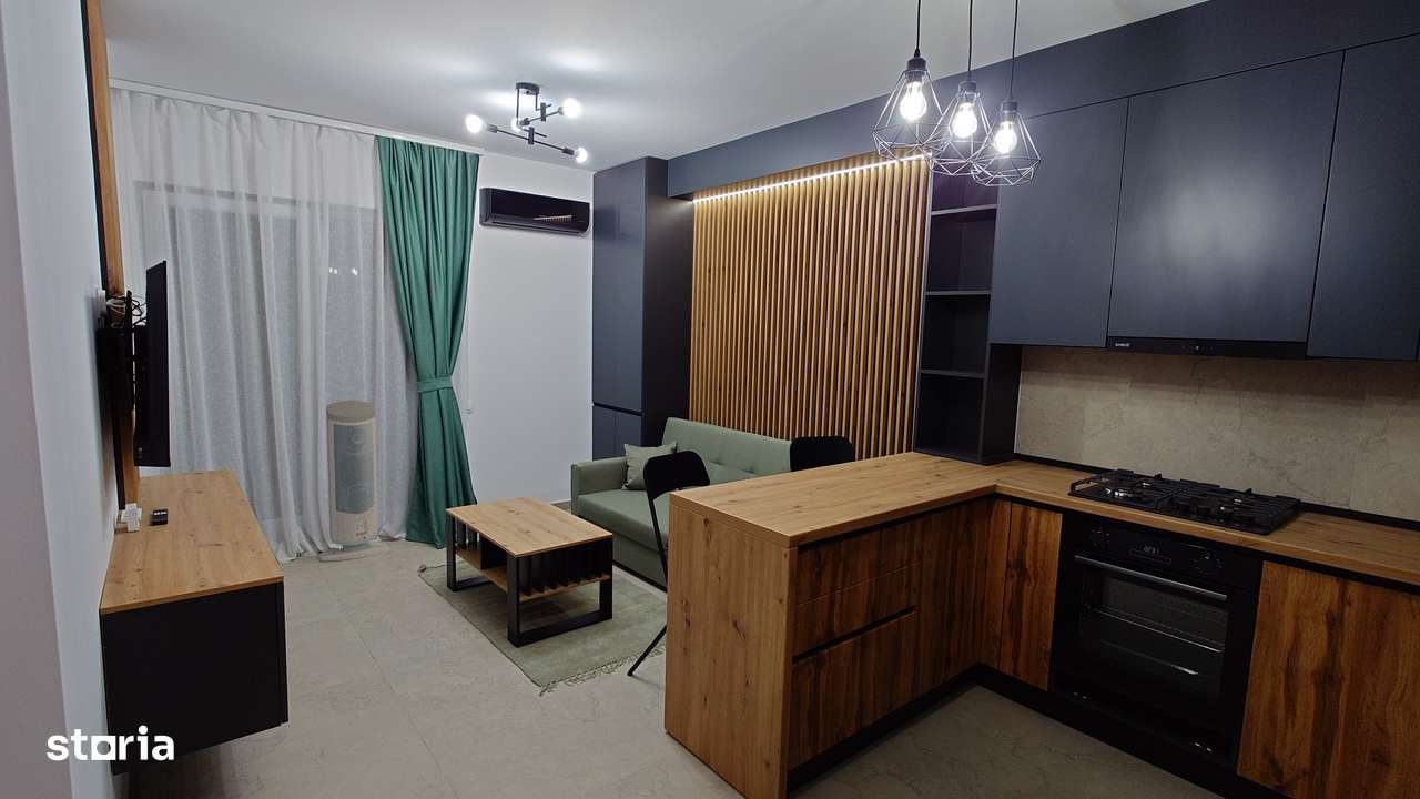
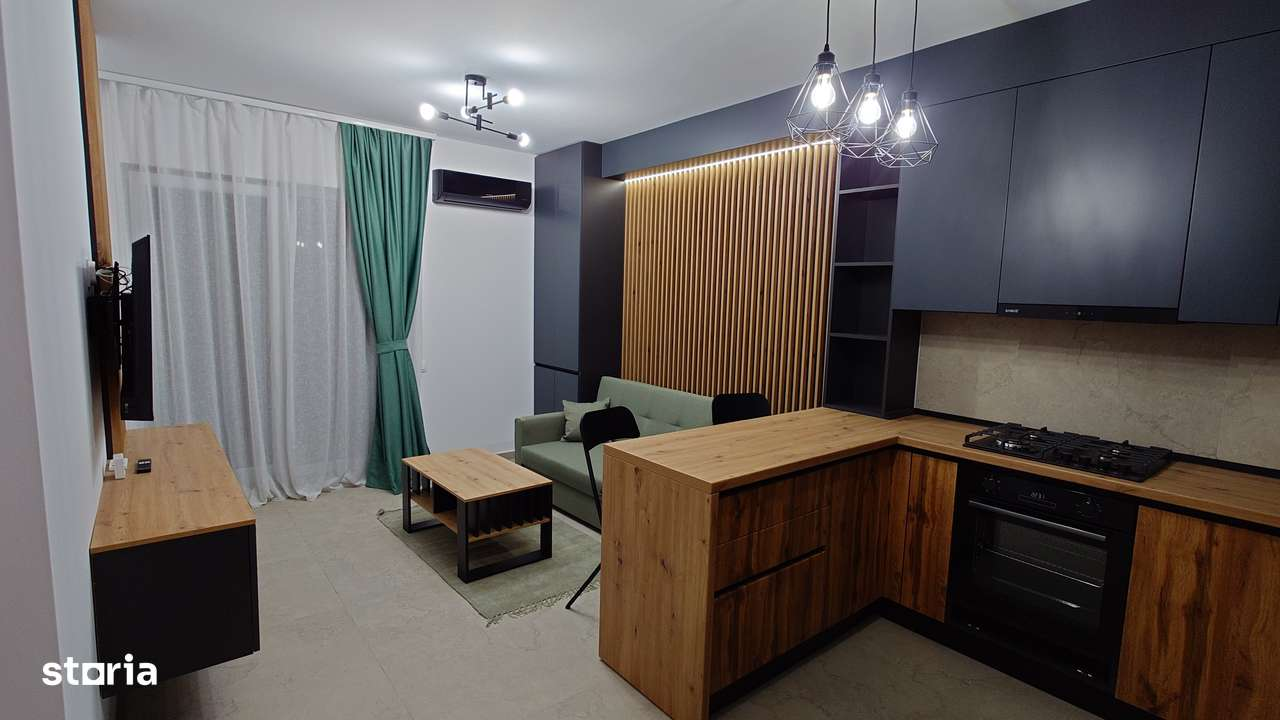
- air purifier [317,400,390,563]
